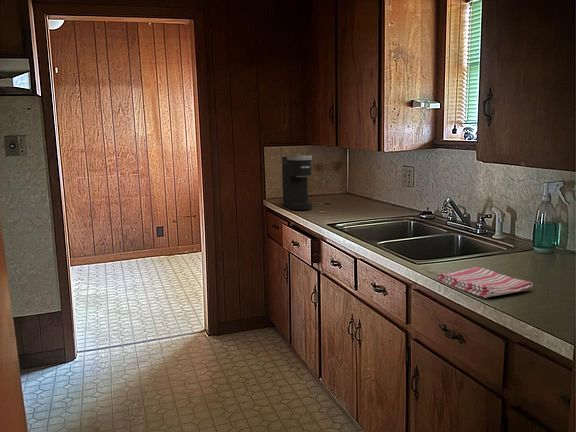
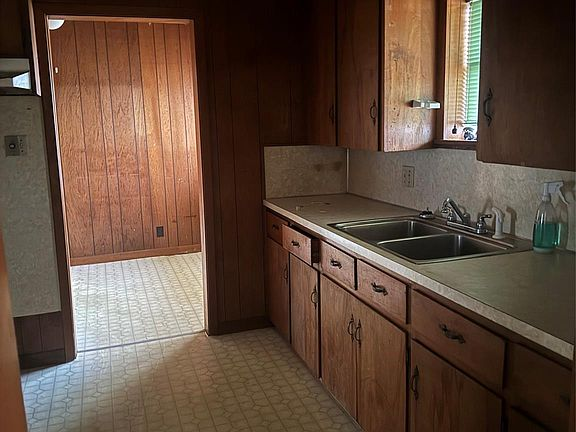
- coffee maker [281,154,313,211]
- dish towel [434,266,534,299]
